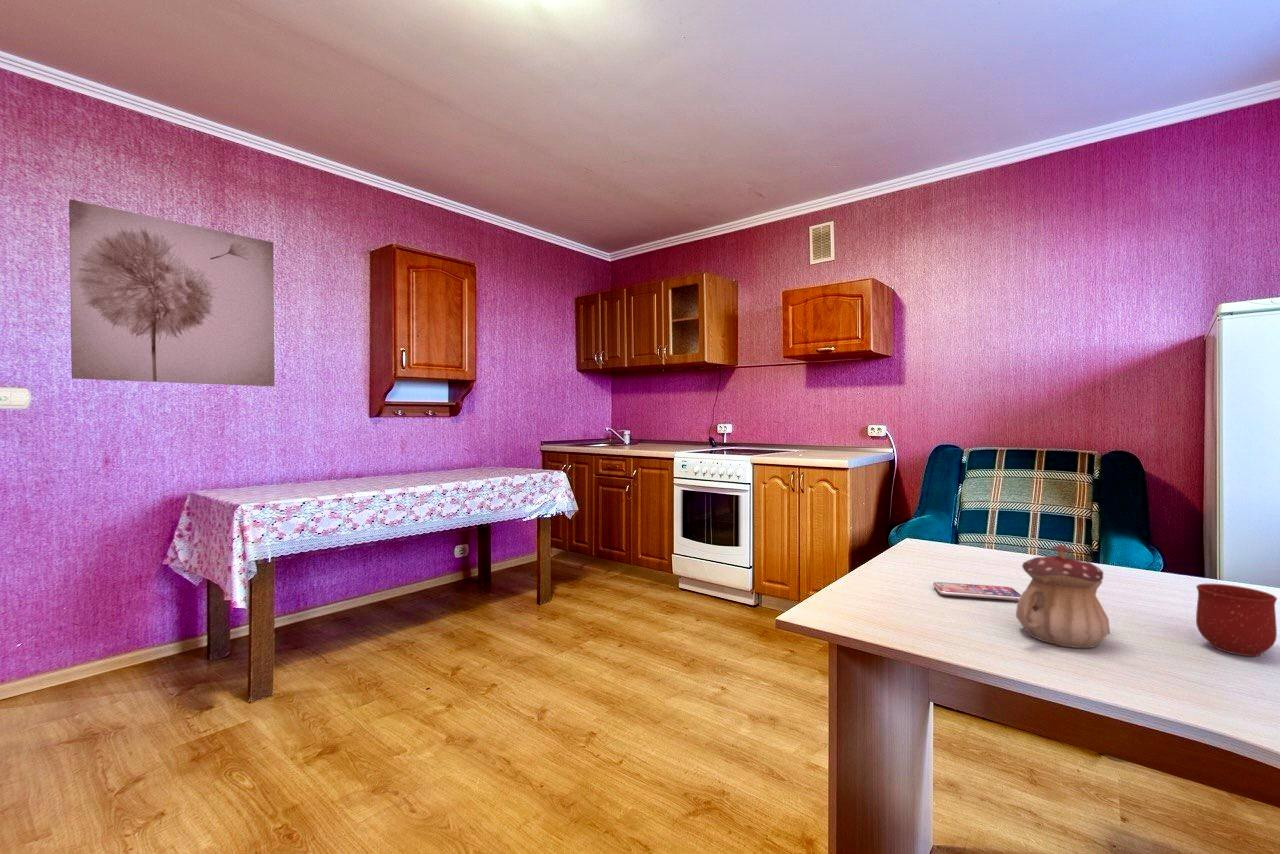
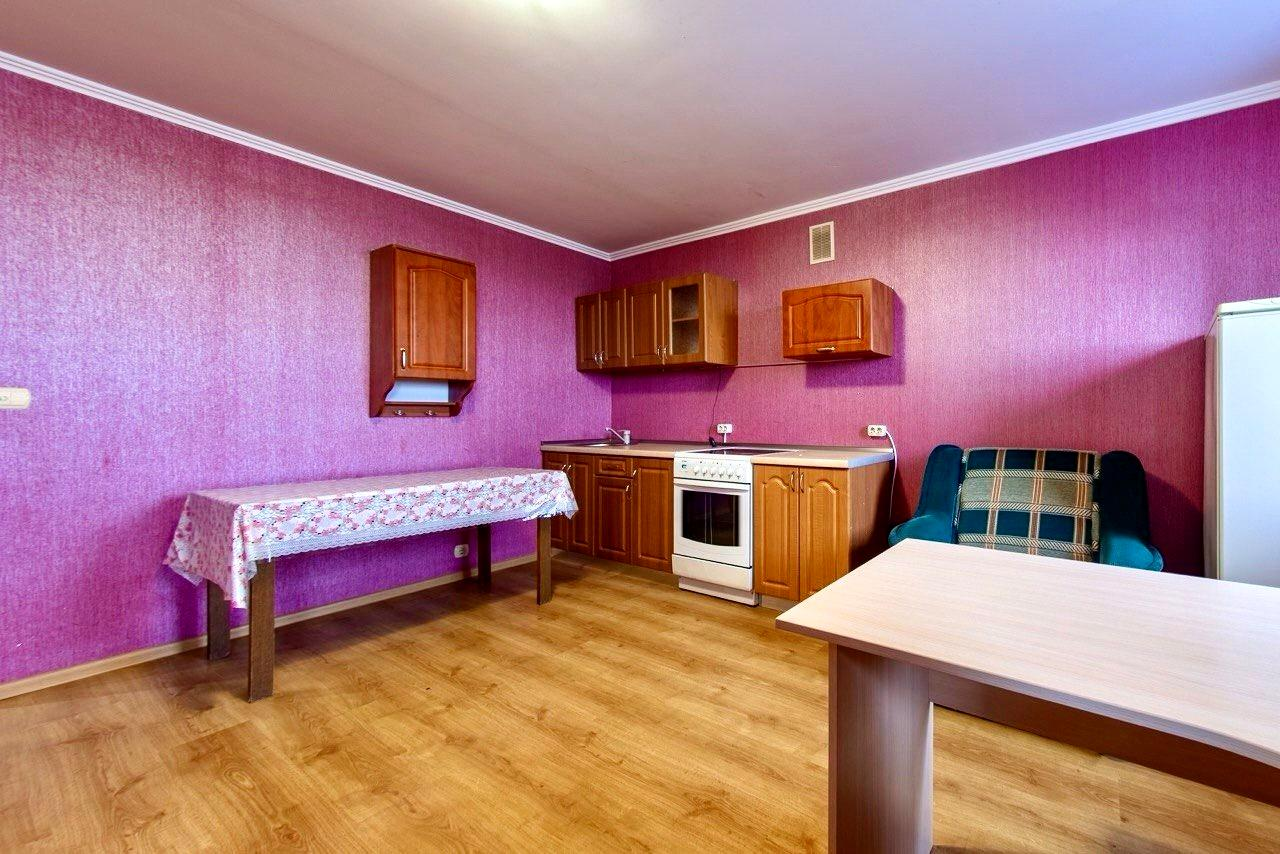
- smartphone [932,581,1022,602]
- teapot [1015,544,1111,649]
- mug [1195,583,1278,657]
- wall art [68,198,276,387]
